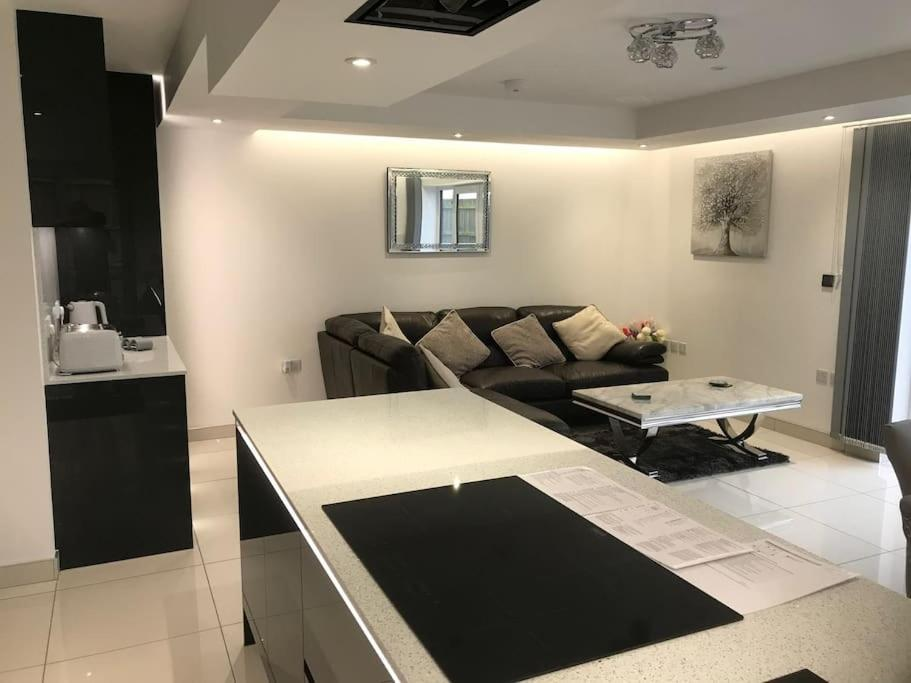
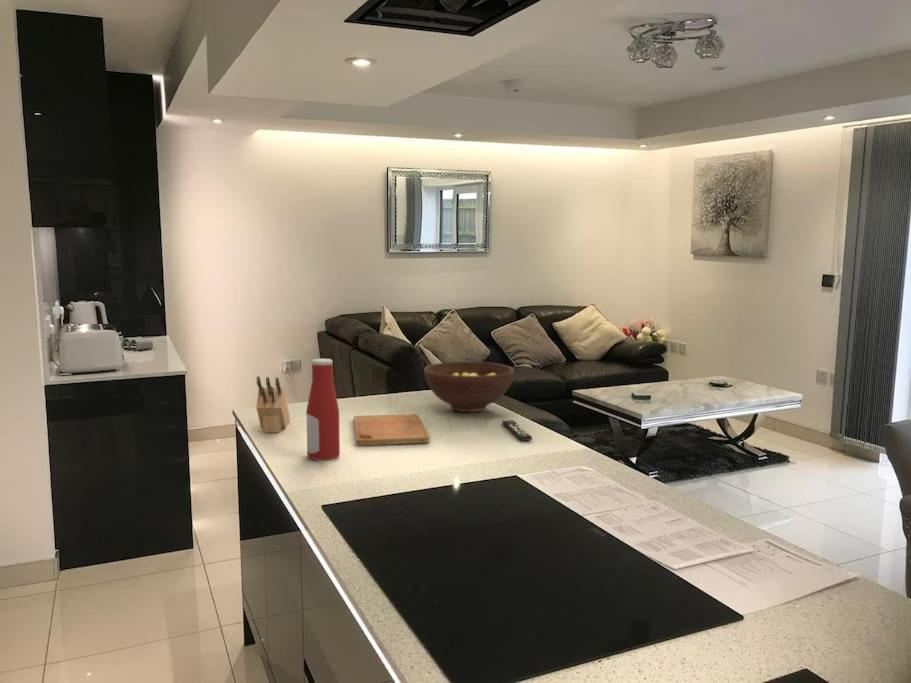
+ bottle [305,358,341,461]
+ knife block [255,375,291,433]
+ fruit bowl [423,361,515,413]
+ remote control [501,419,533,442]
+ cutting board [353,413,430,446]
